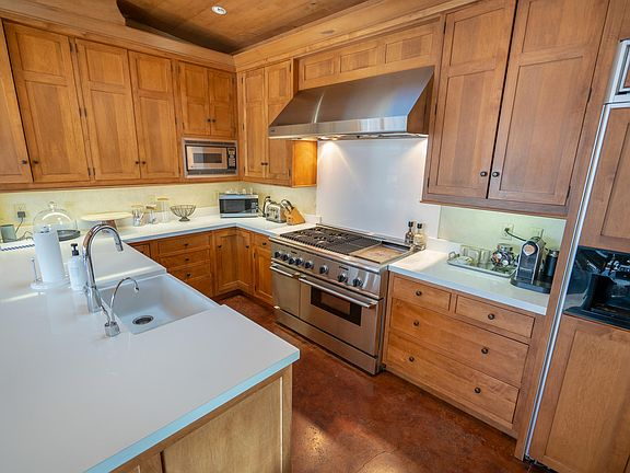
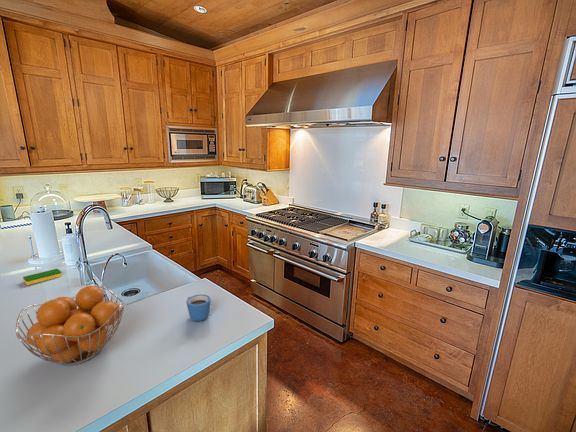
+ dish sponge [22,268,63,286]
+ mug [185,293,212,322]
+ fruit basket [15,285,126,366]
